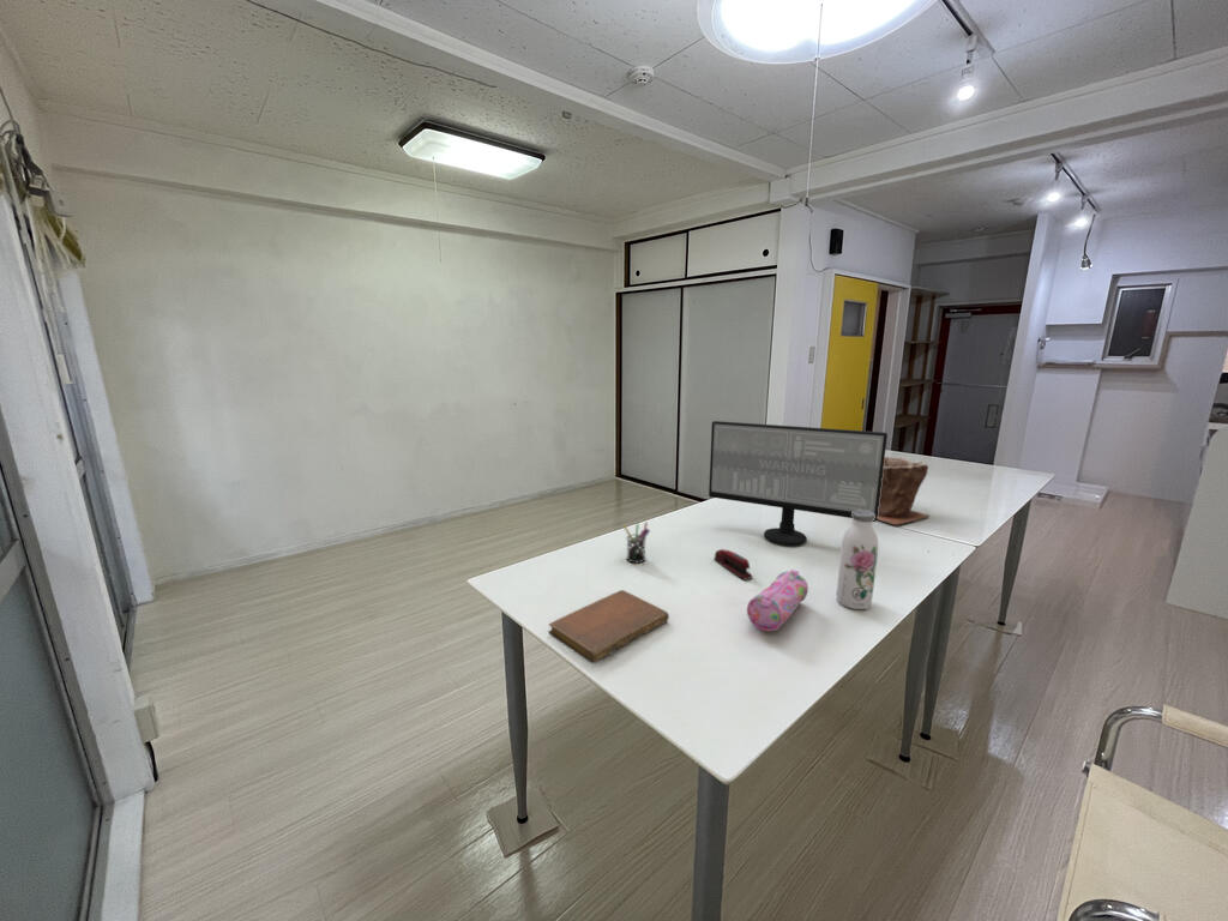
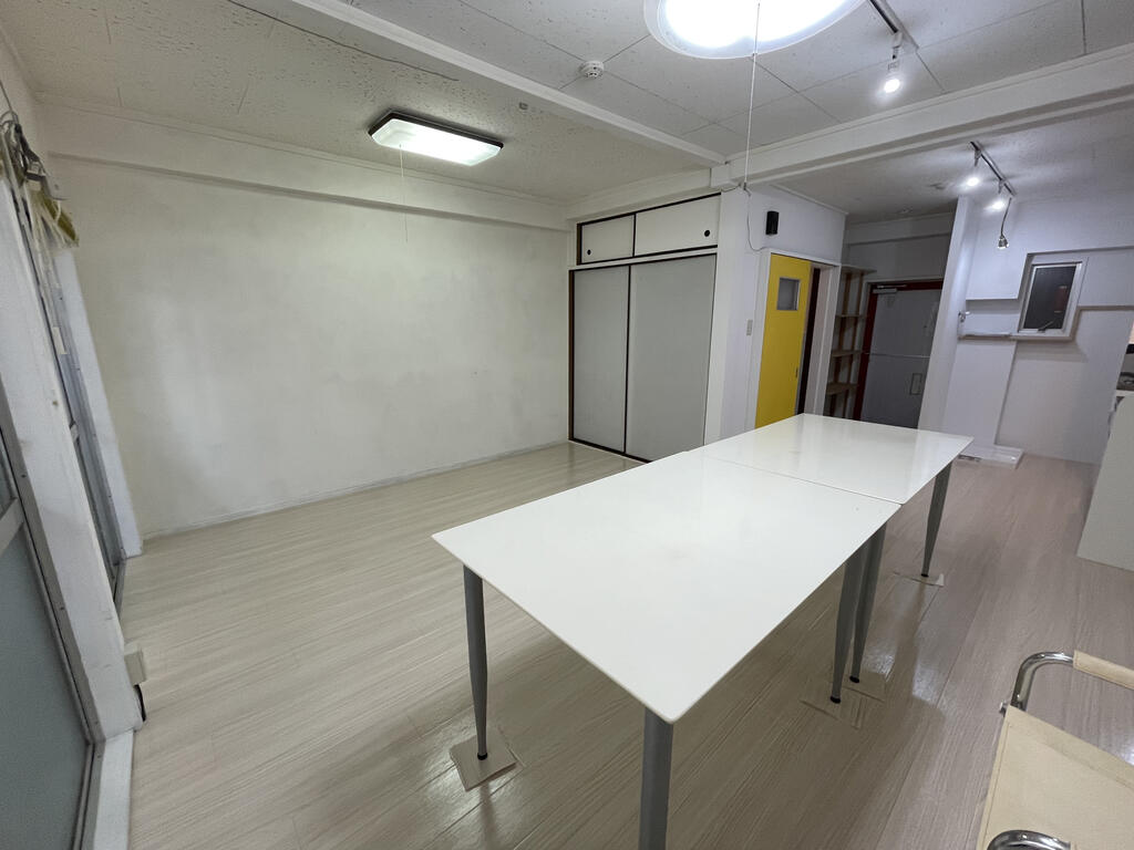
- computer monitor [708,420,889,547]
- pencil case [746,568,809,632]
- notebook [547,589,670,664]
- stapler [714,548,754,580]
- pen holder [621,520,651,564]
- water bottle [836,510,879,610]
- plant pot [877,456,931,526]
